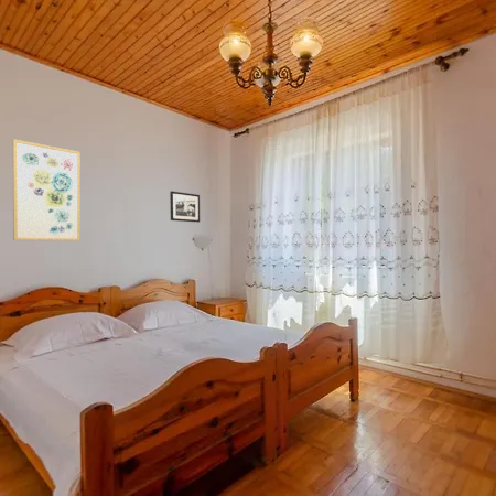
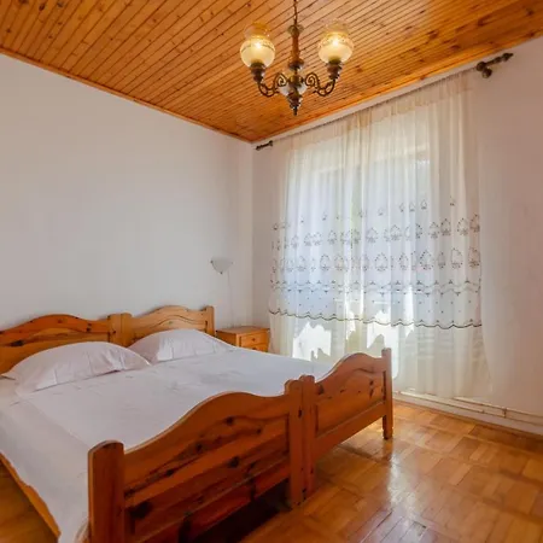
- wall art [12,138,82,242]
- picture frame [169,191,201,224]
